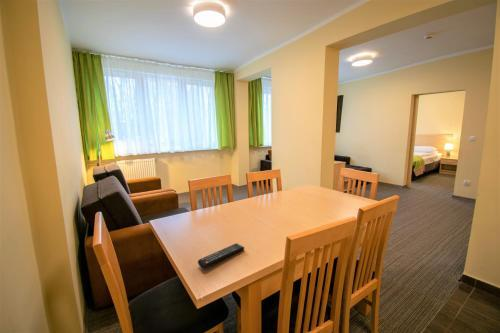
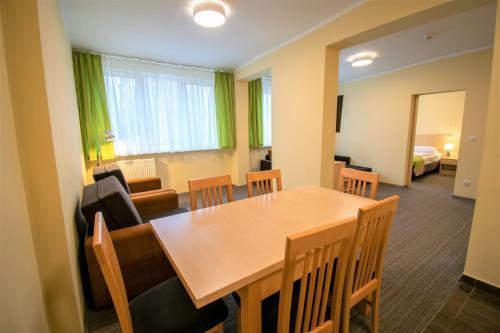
- remote control [197,242,245,269]
